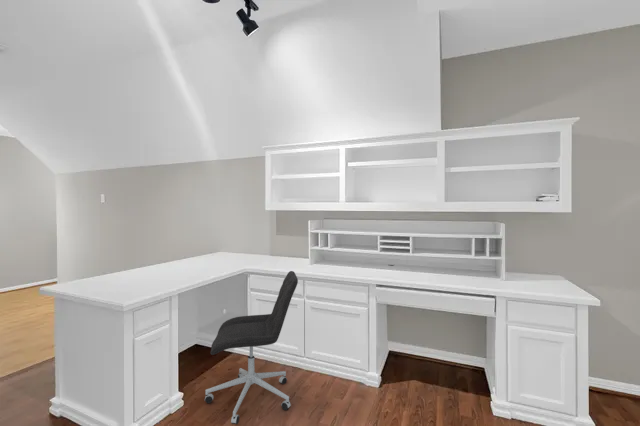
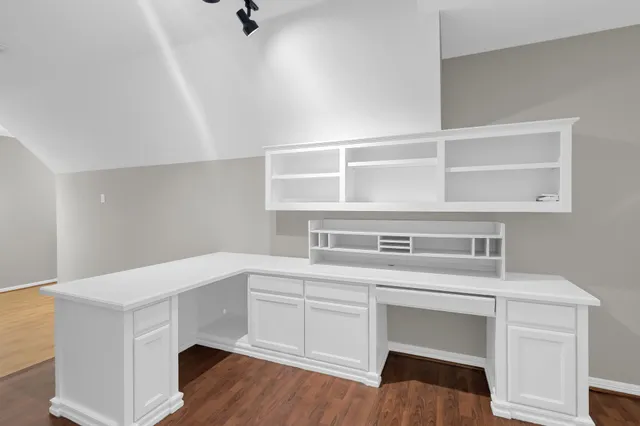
- office chair [204,270,299,425]
